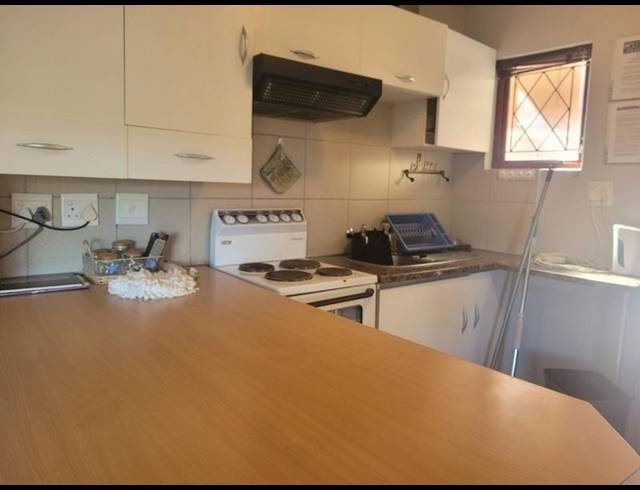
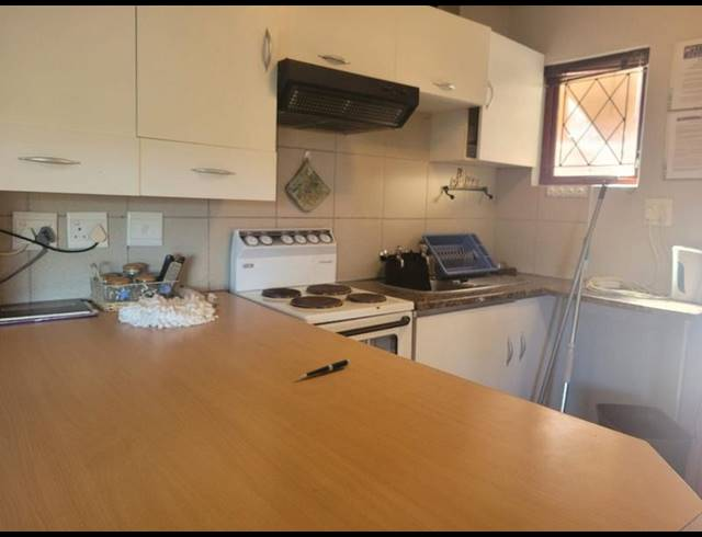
+ pen [297,358,351,379]
